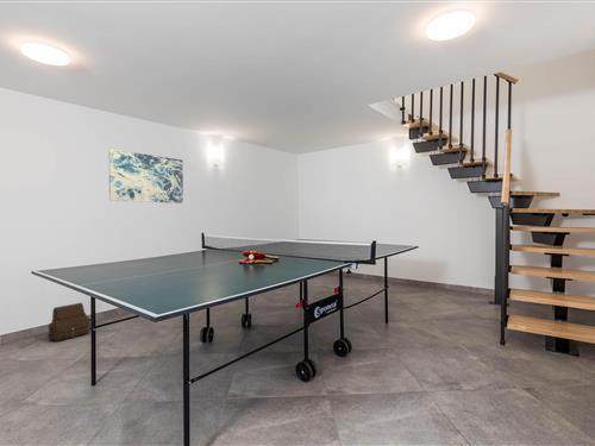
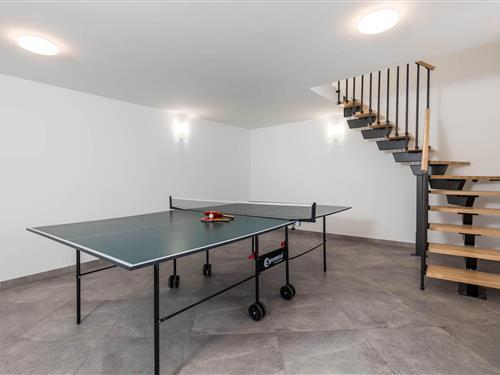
- wall art [107,147,184,205]
- satchel [46,302,92,343]
